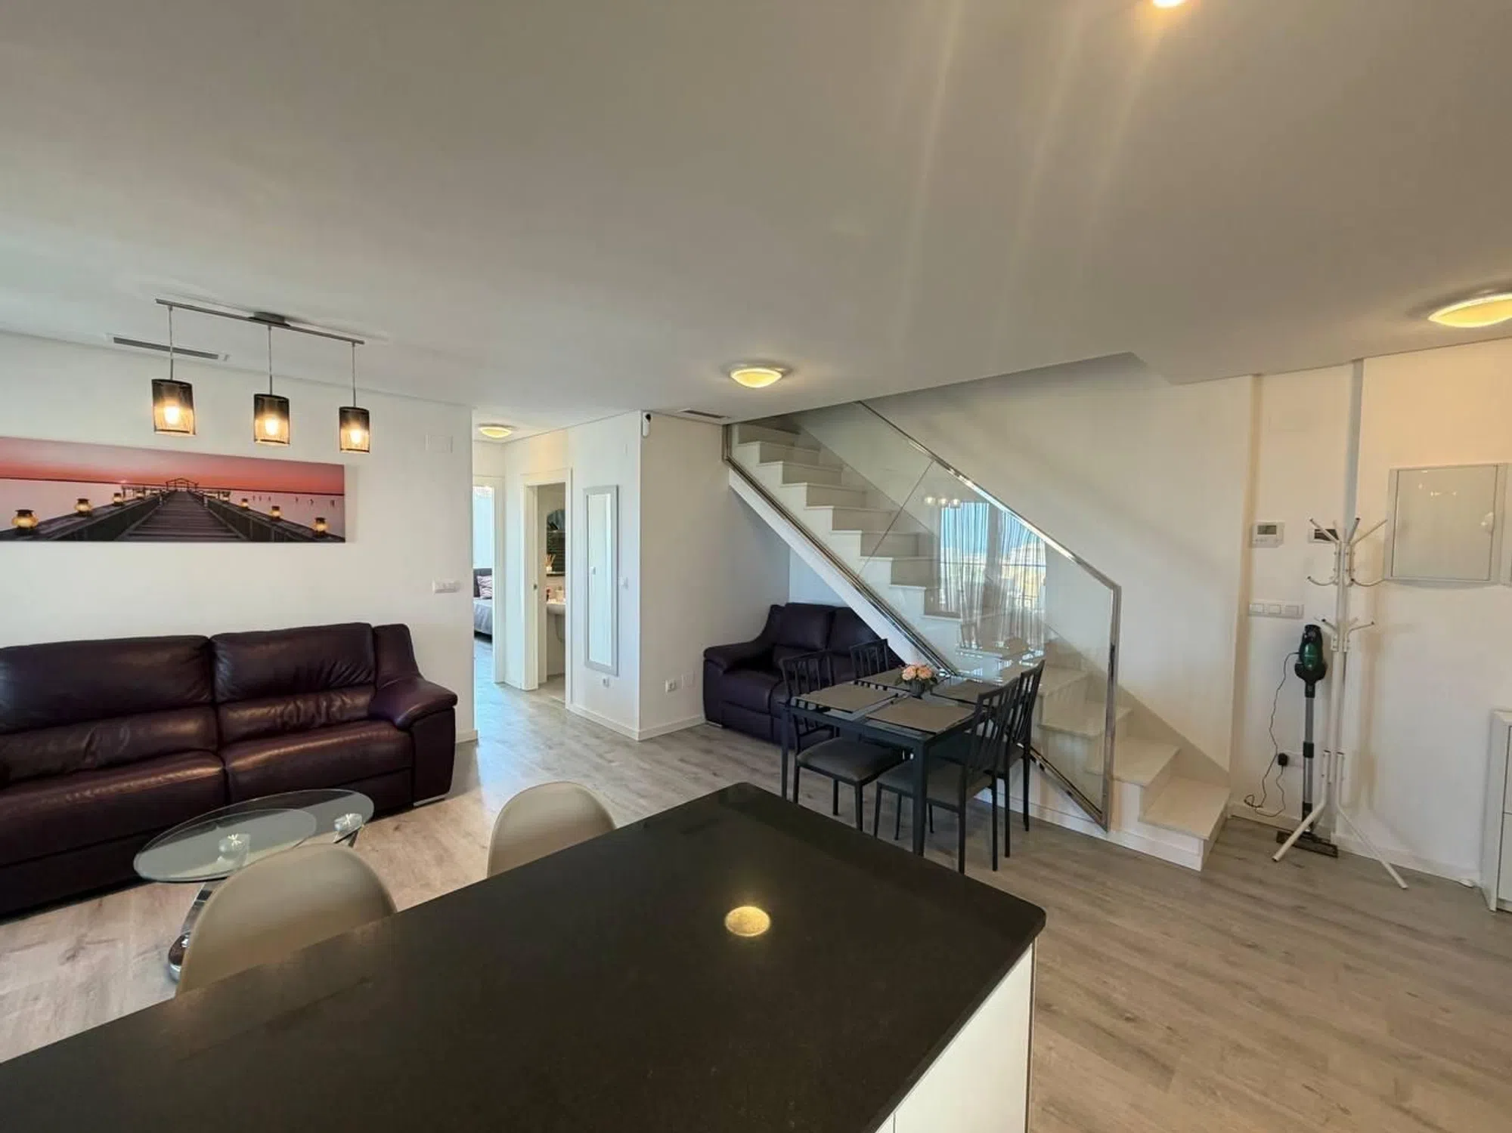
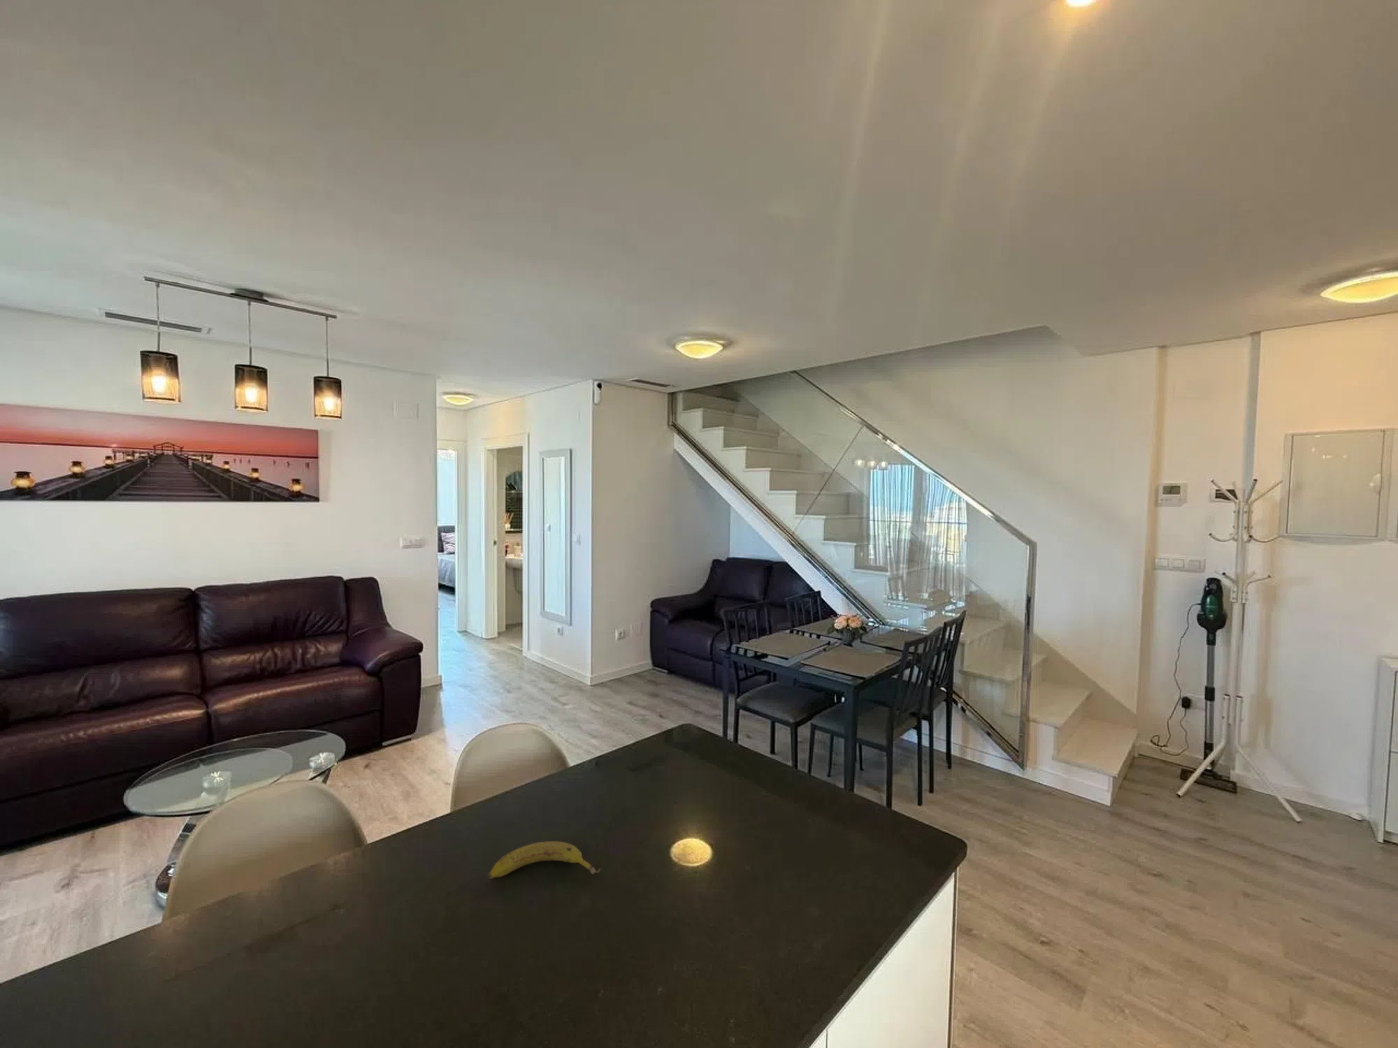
+ fruit [487,841,601,880]
